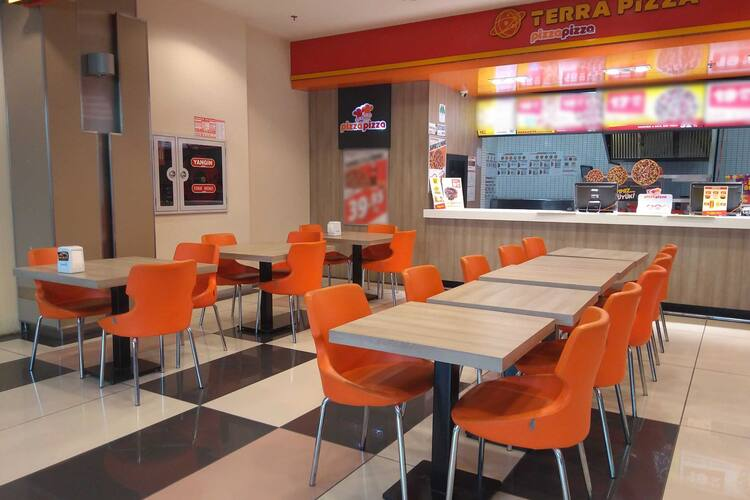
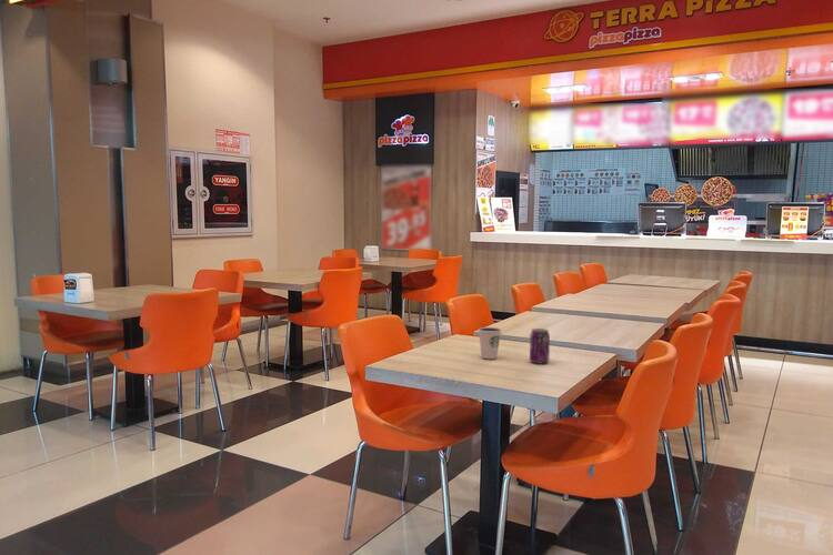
+ beverage can [529,327,551,364]
+ dixie cup [478,326,502,360]
